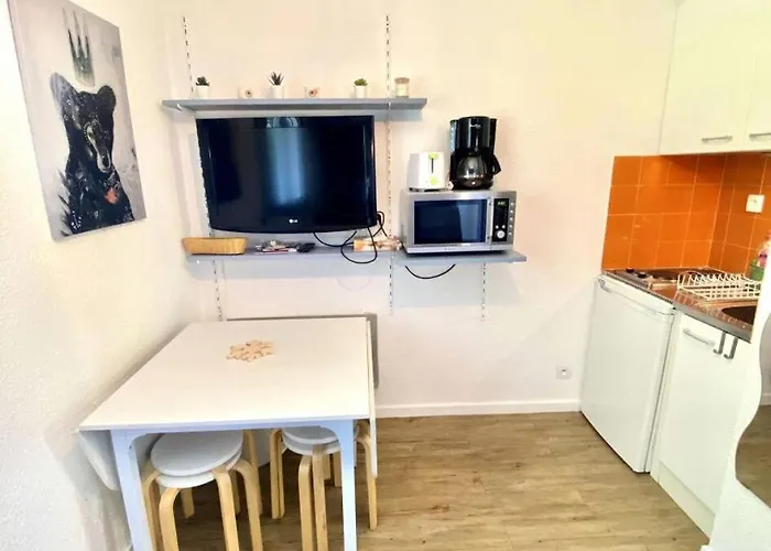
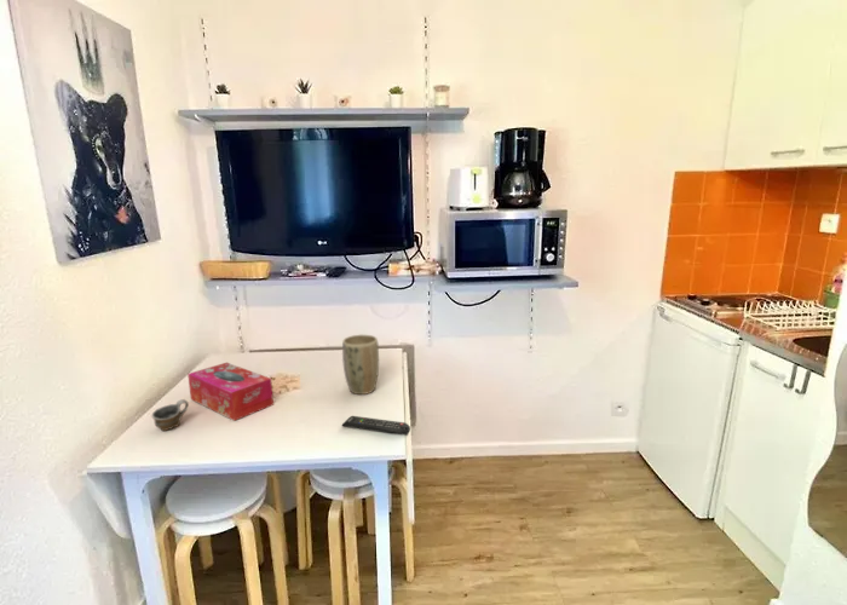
+ plant pot [341,334,380,396]
+ cup [150,398,190,432]
+ remote control [340,415,411,437]
+ tissue box [186,362,275,422]
